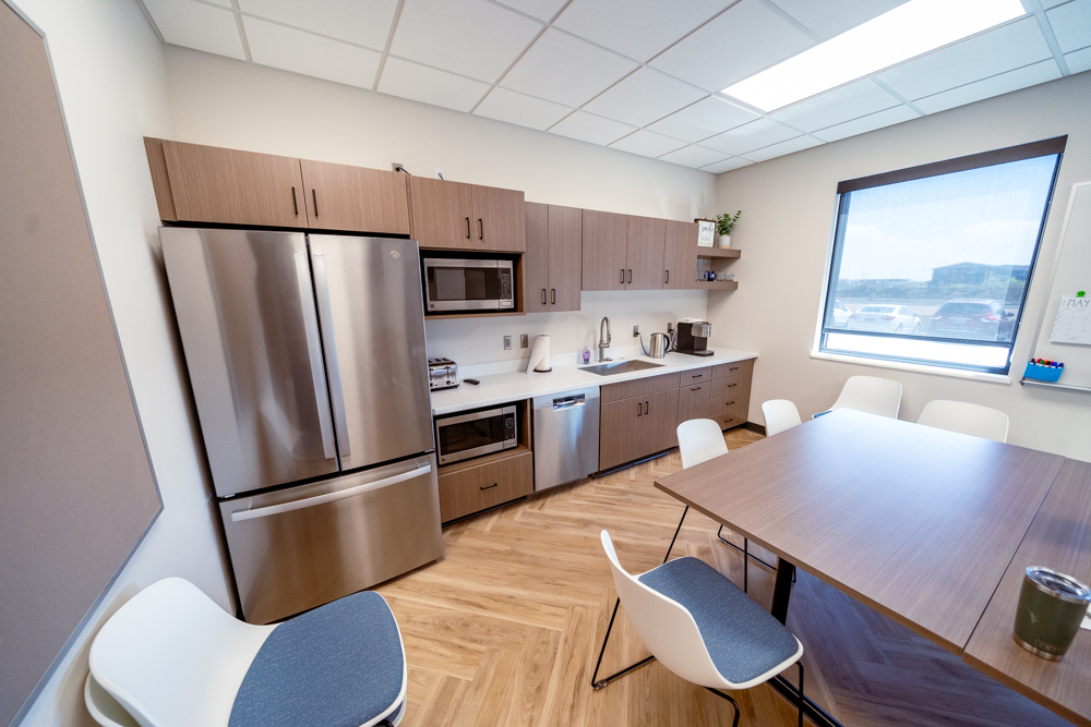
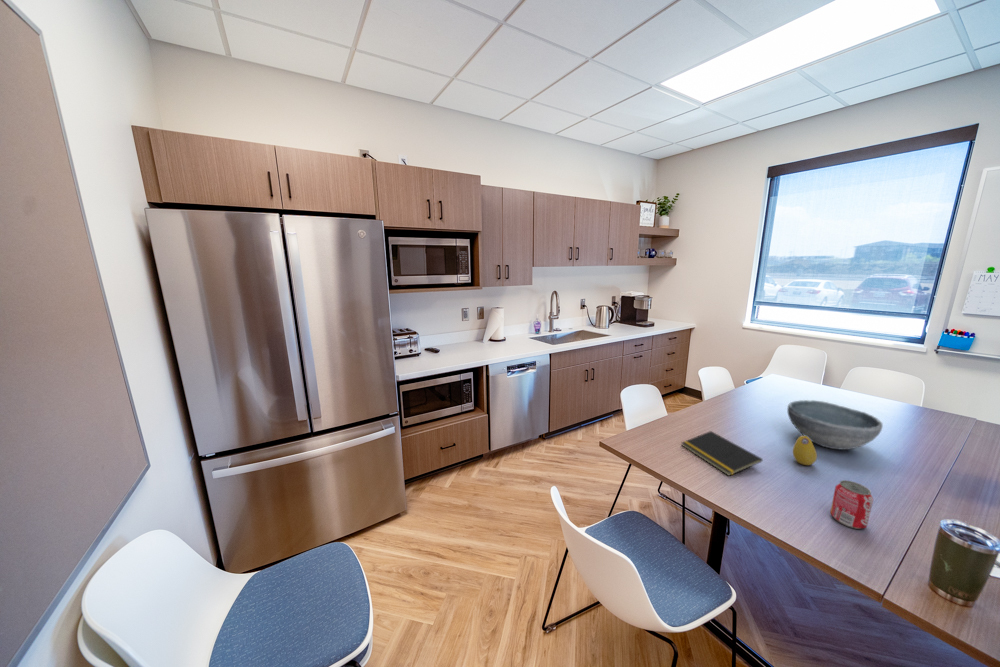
+ beverage can [829,479,874,530]
+ notepad [681,430,763,477]
+ bowl [786,399,884,451]
+ fruit [792,435,818,466]
